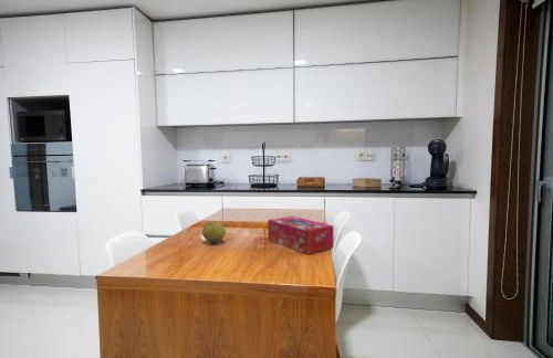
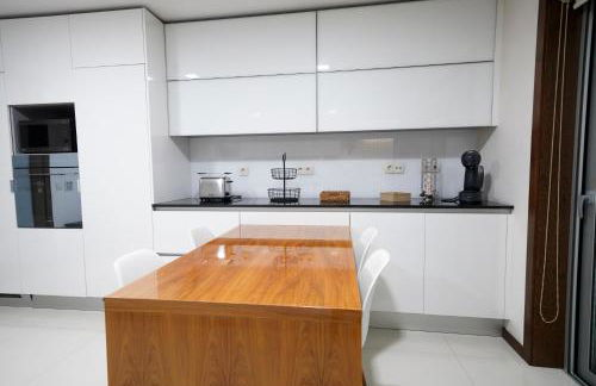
- fruit [201,220,227,243]
- tissue box [267,215,335,255]
